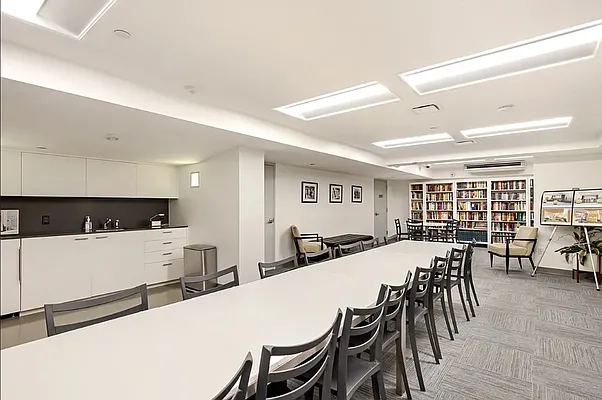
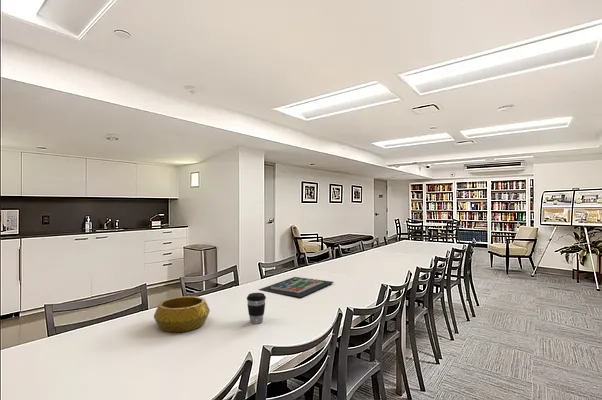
+ architectural model [258,276,335,299]
+ coffee cup [246,292,267,325]
+ decorative bowl [153,295,211,333]
